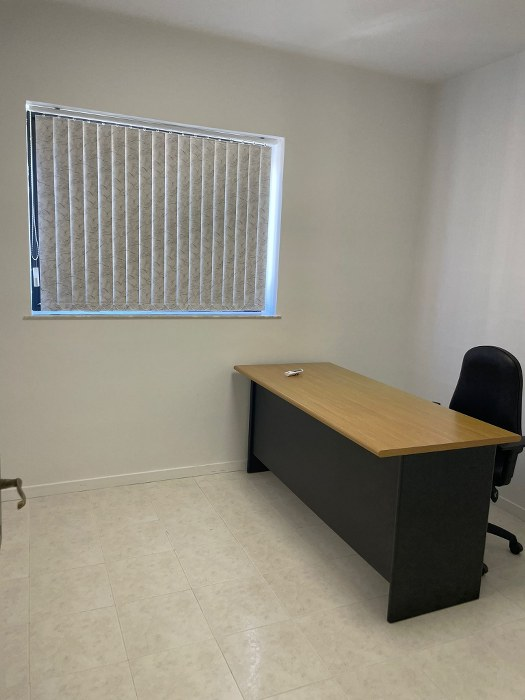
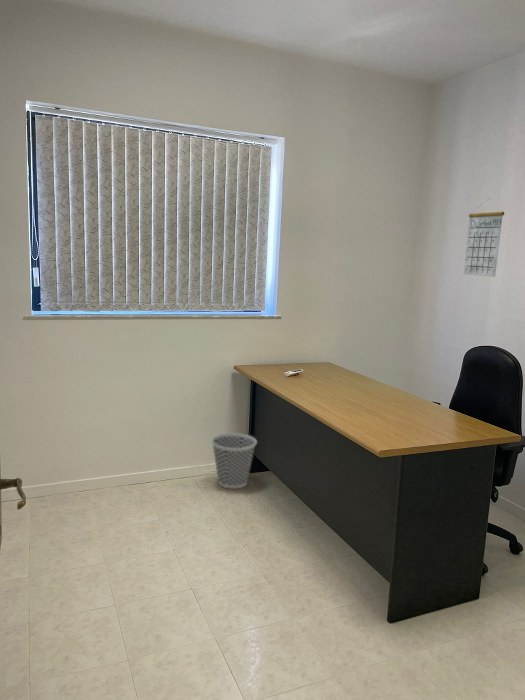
+ wastebasket [211,432,258,490]
+ calendar [462,197,505,278]
